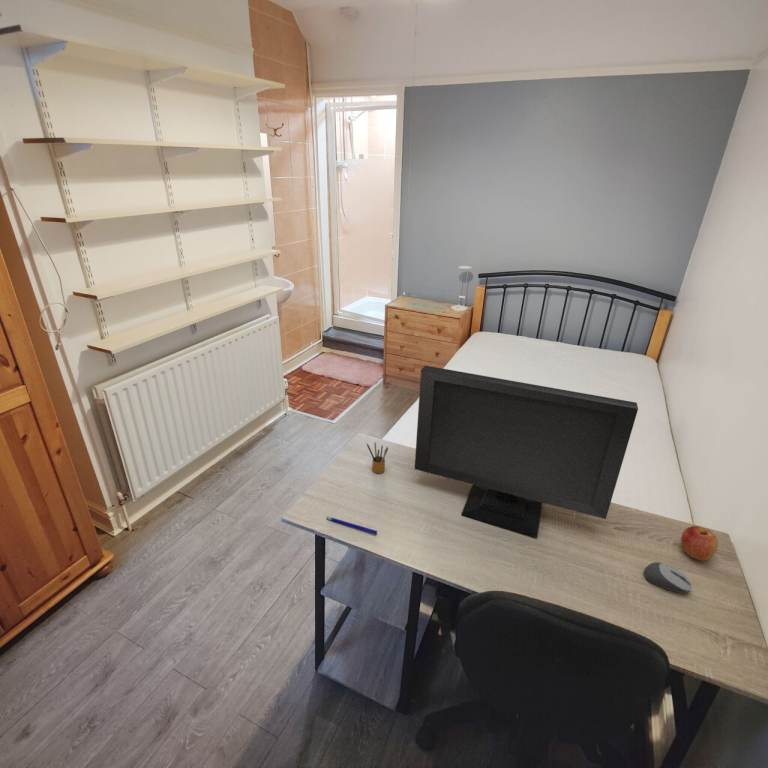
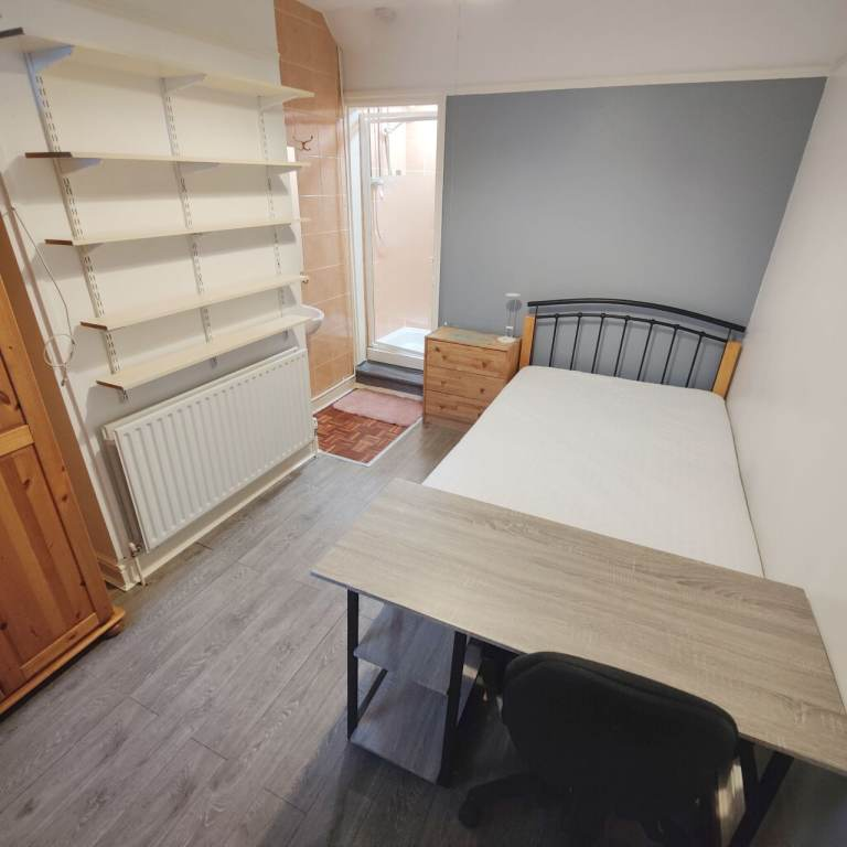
- pen [326,516,378,535]
- computer monitor [414,365,639,538]
- computer mouse [643,561,693,594]
- apple [680,525,719,561]
- pencil box [366,442,389,474]
